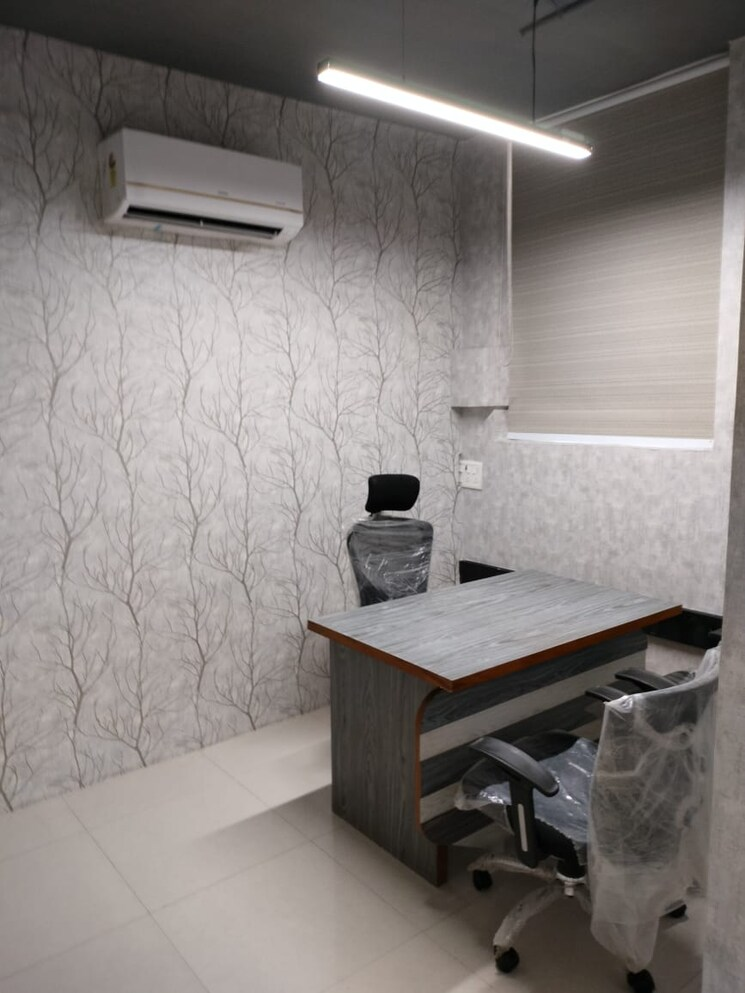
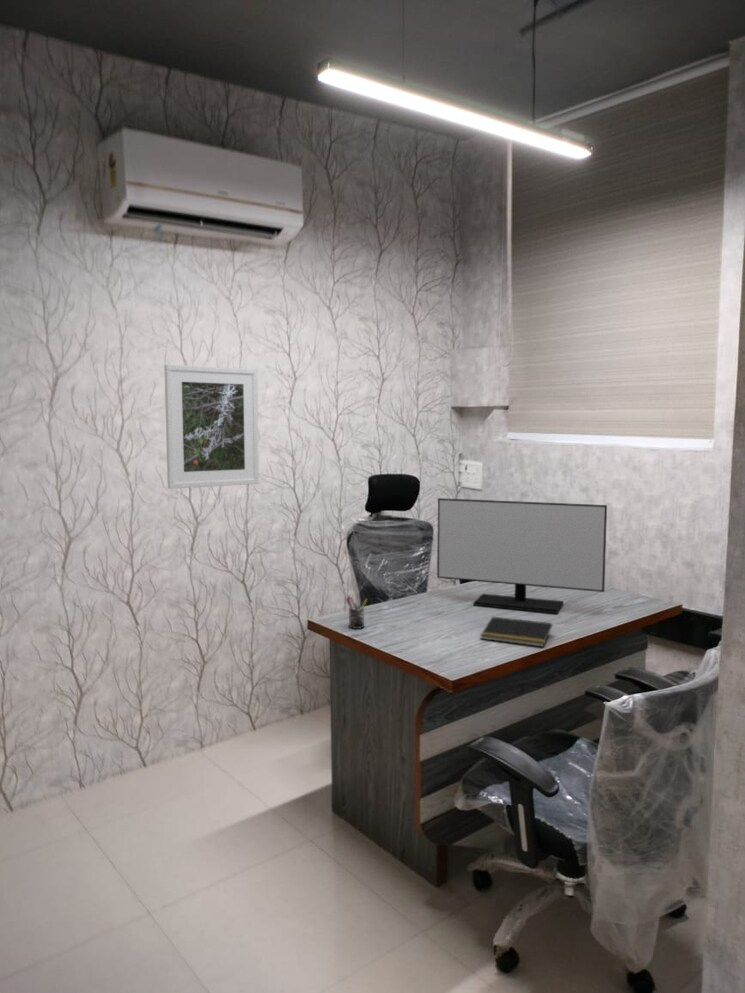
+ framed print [163,364,260,490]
+ notepad [479,615,553,648]
+ pen holder [345,594,368,630]
+ monitor [436,497,608,614]
